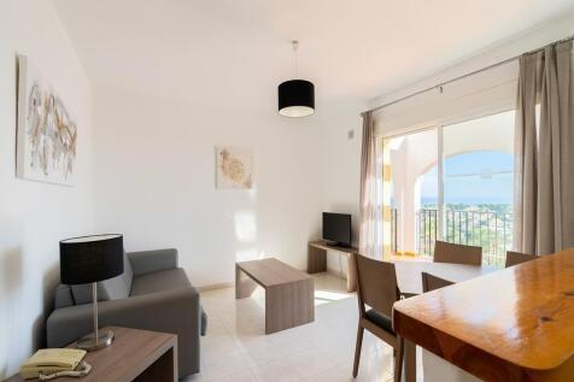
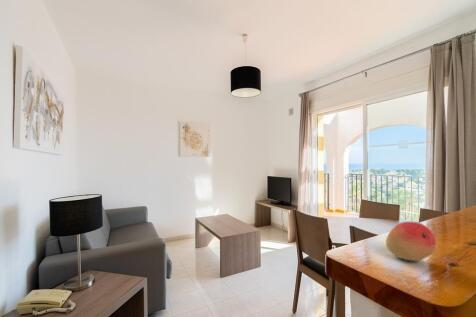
+ fruit [385,221,437,262]
